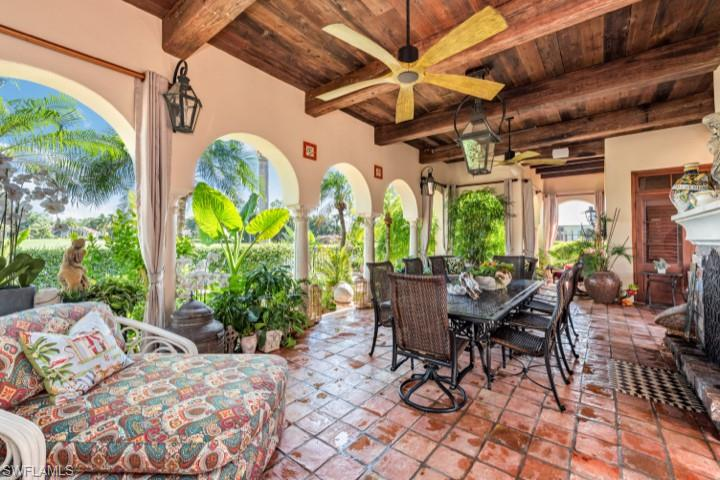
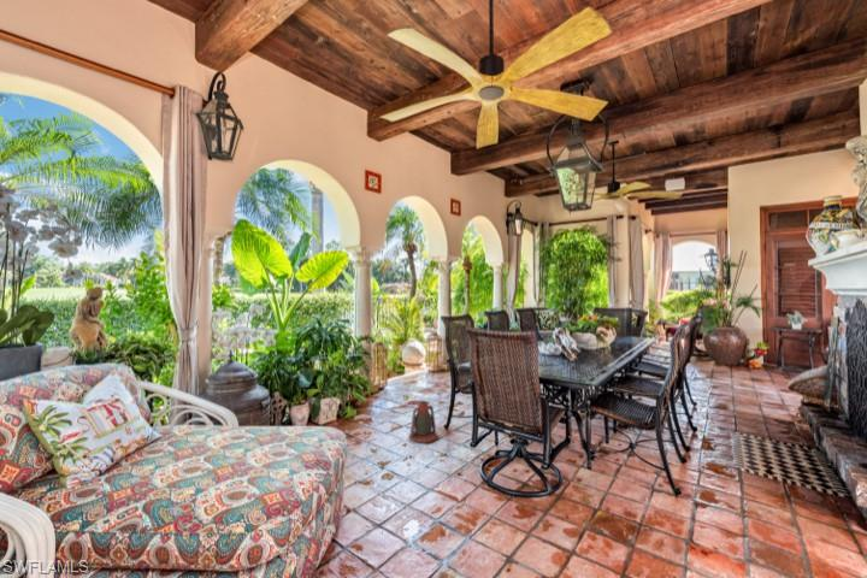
+ lantern [408,400,438,444]
